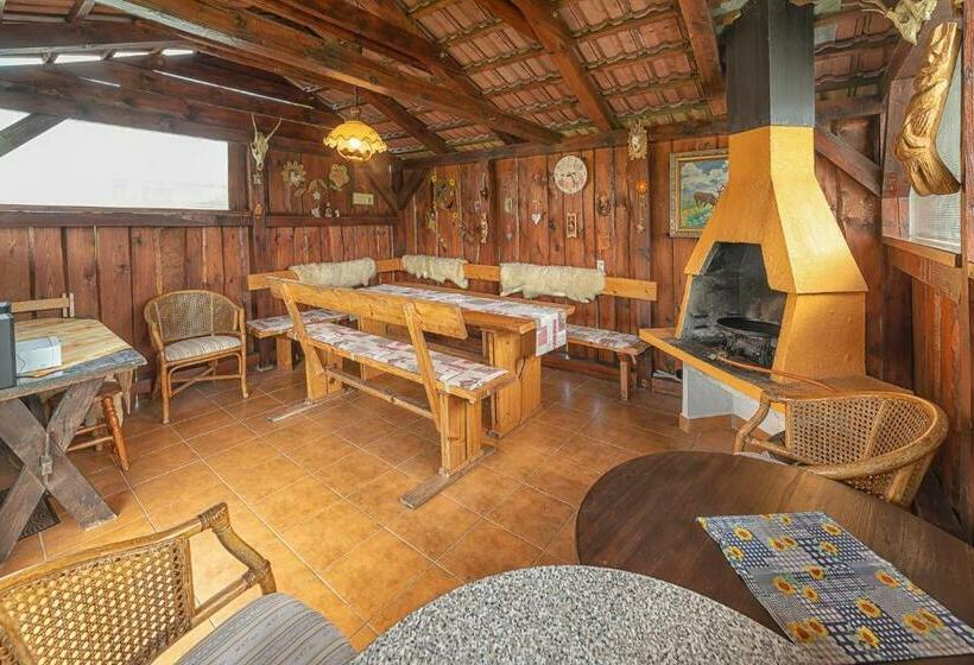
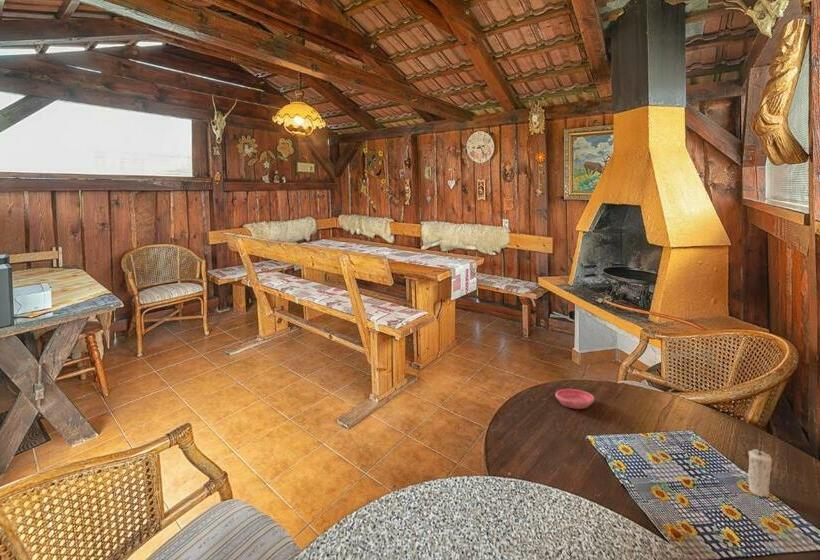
+ candle [747,446,773,497]
+ saucer [554,388,595,410]
